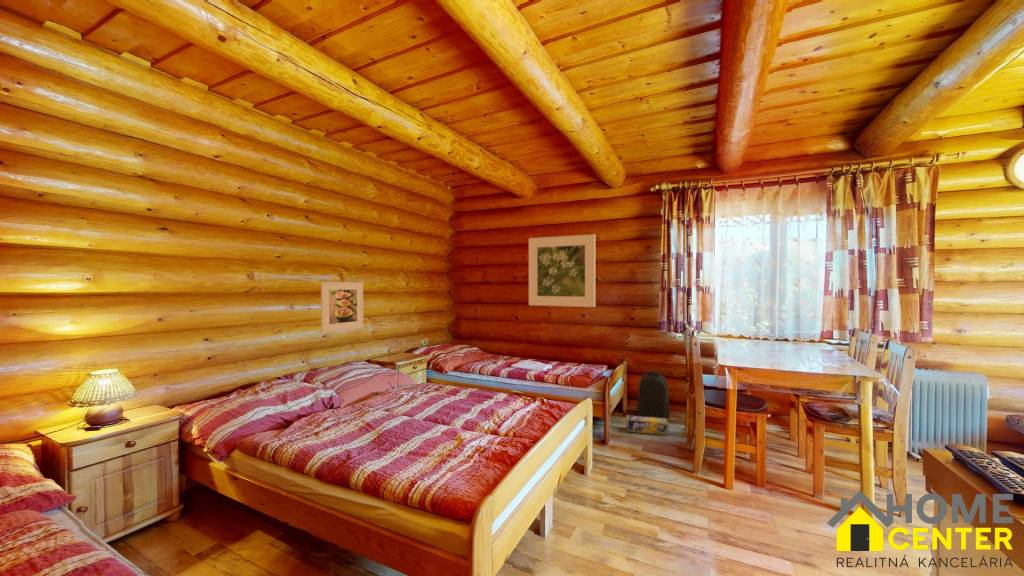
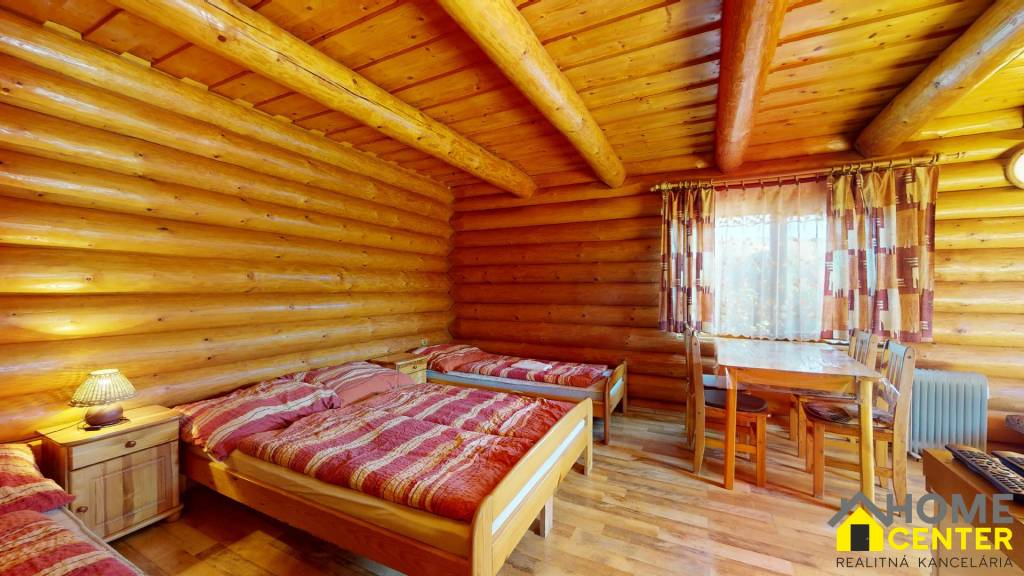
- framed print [320,281,364,334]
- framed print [528,233,596,308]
- backpack [636,370,671,419]
- box [625,414,669,437]
